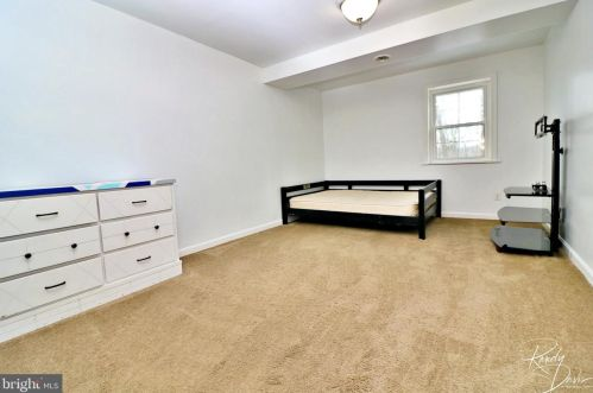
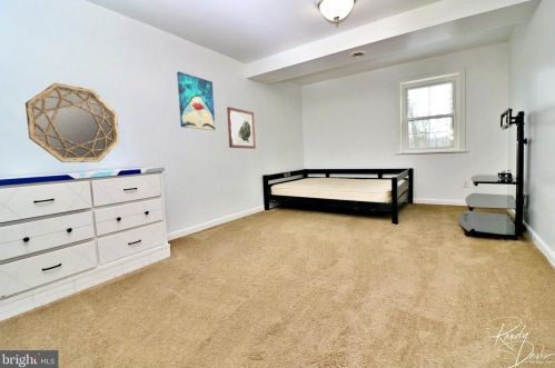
+ home mirror [24,82,120,163]
+ wall art [176,71,217,131]
+ wall art [226,106,257,150]
